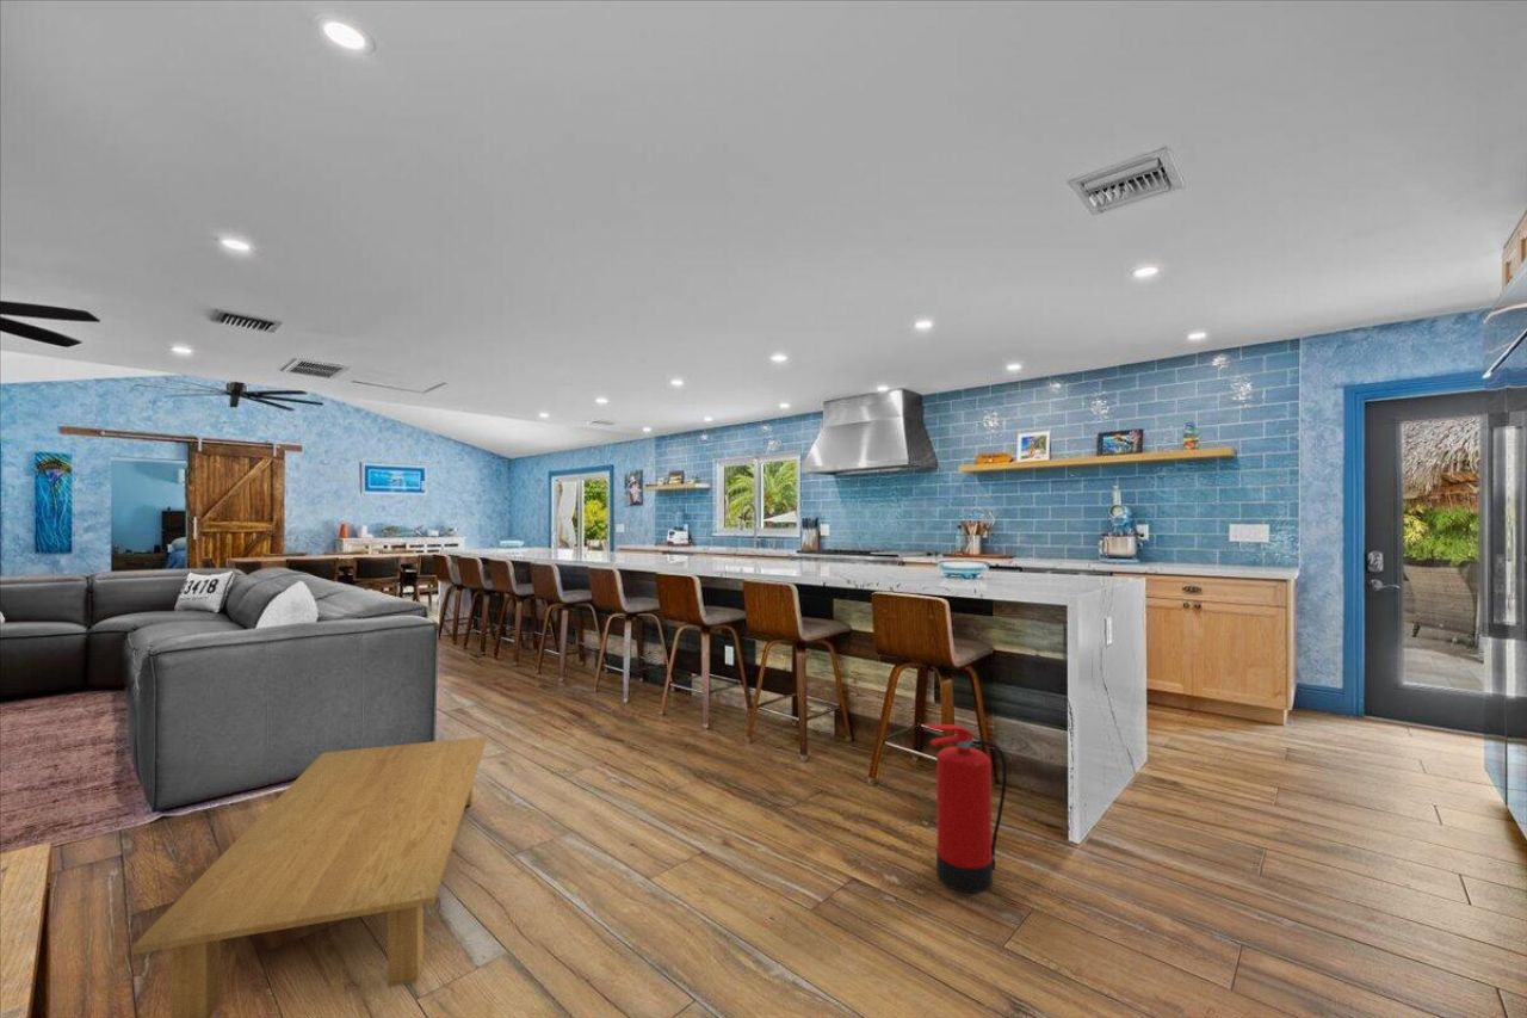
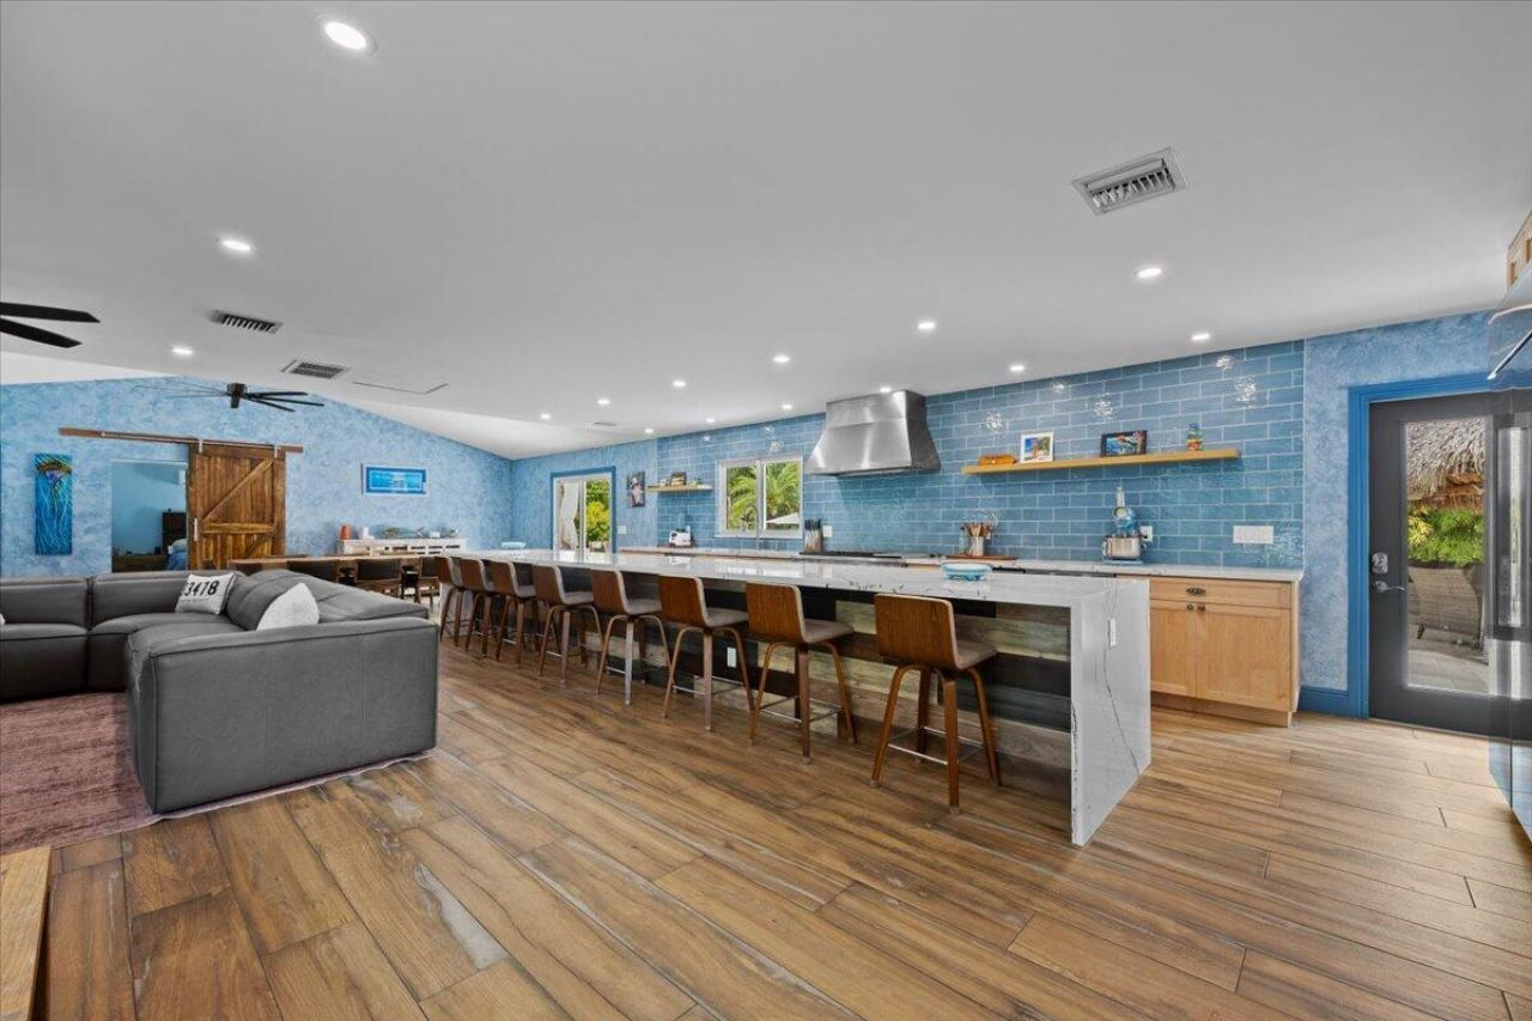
- fire extinguisher [925,723,1008,894]
- coffee table [130,735,488,1018]
